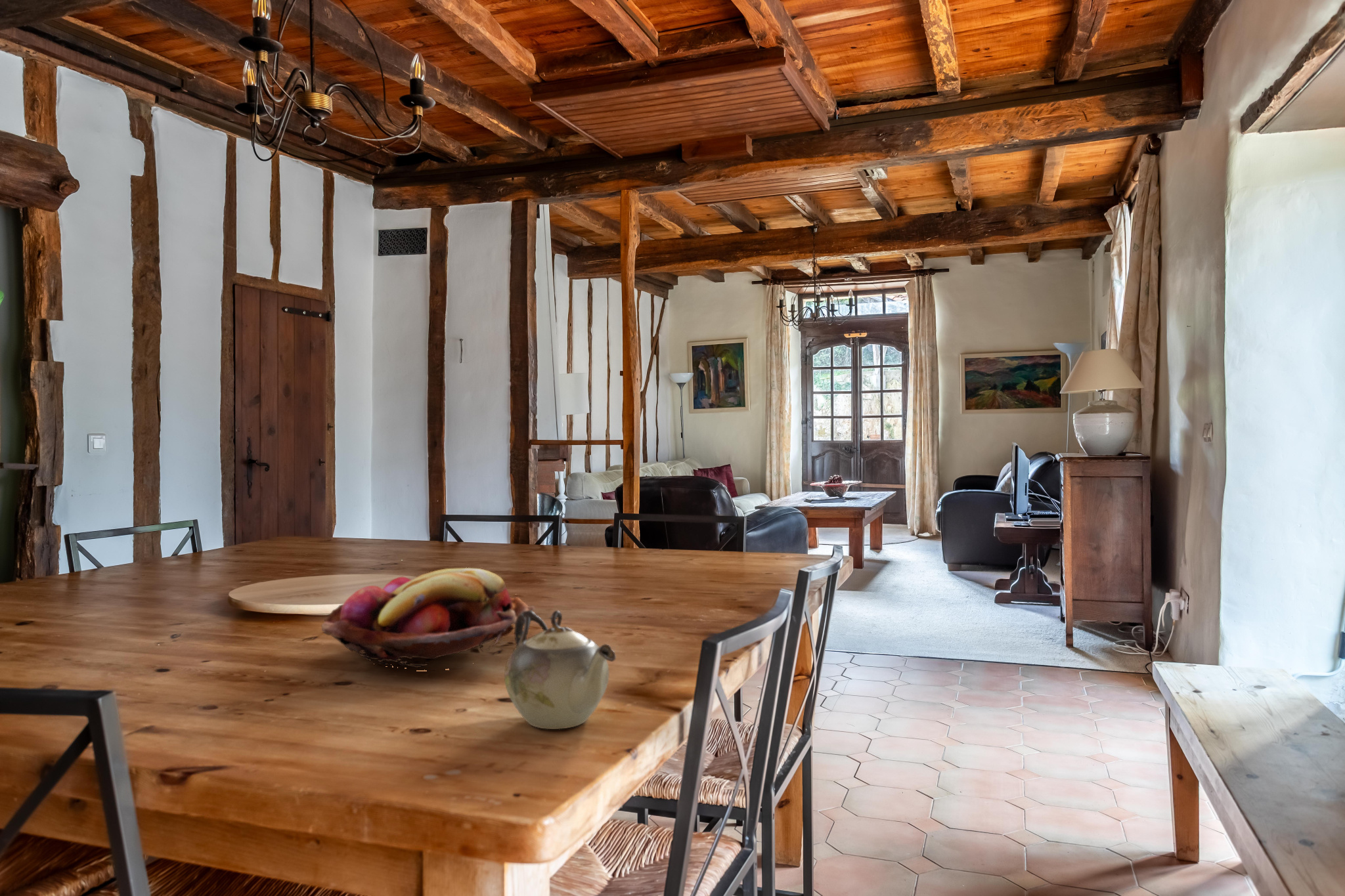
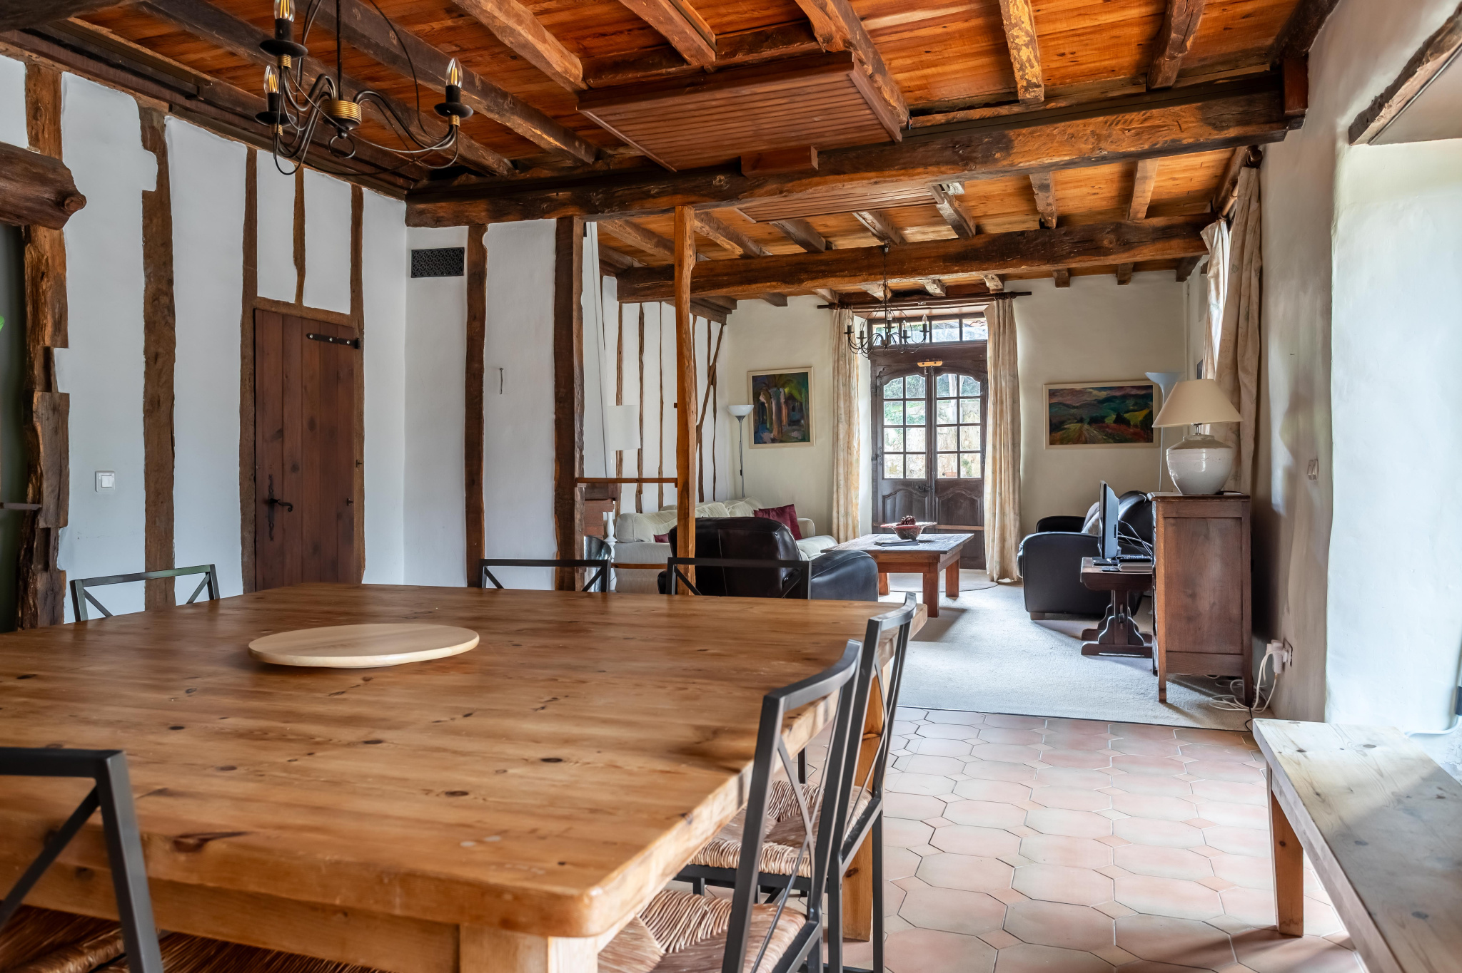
- fruit basket [320,567,536,672]
- teapot [504,610,617,730]
